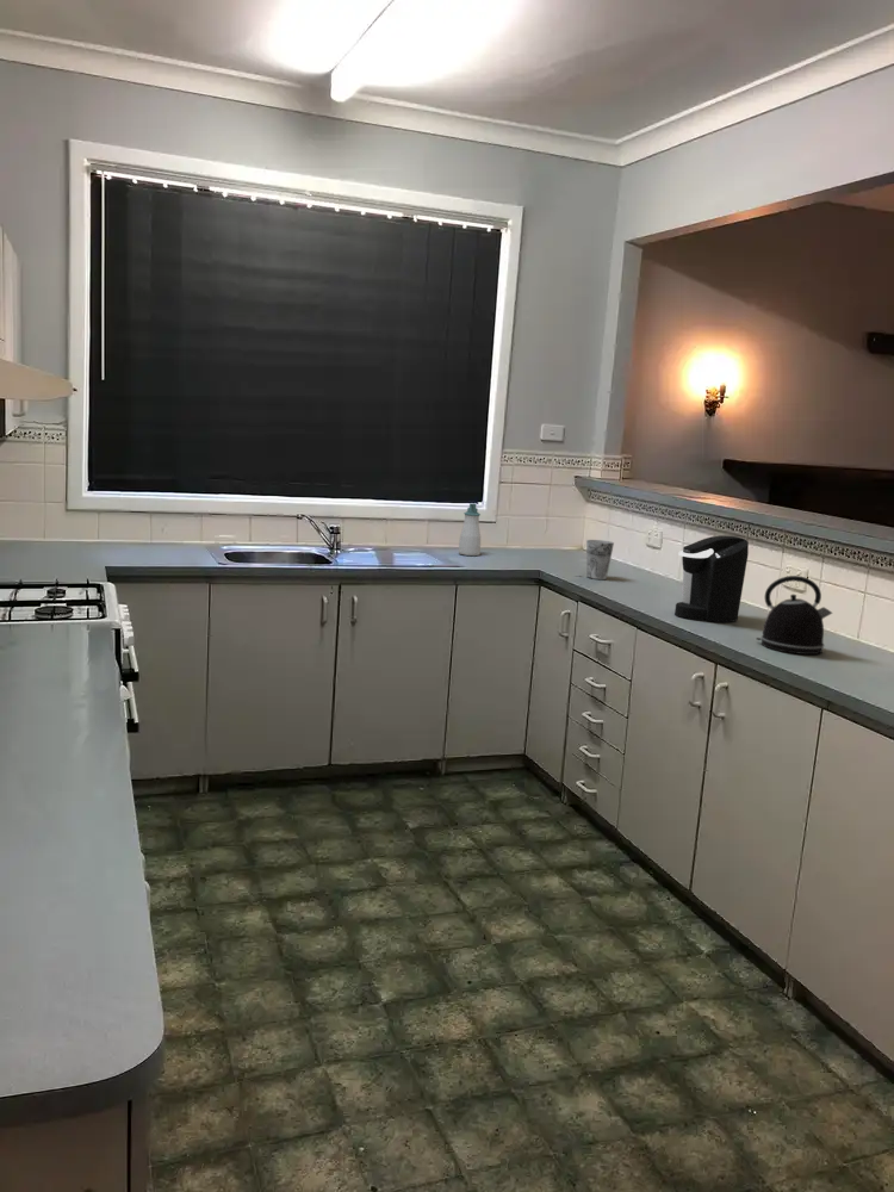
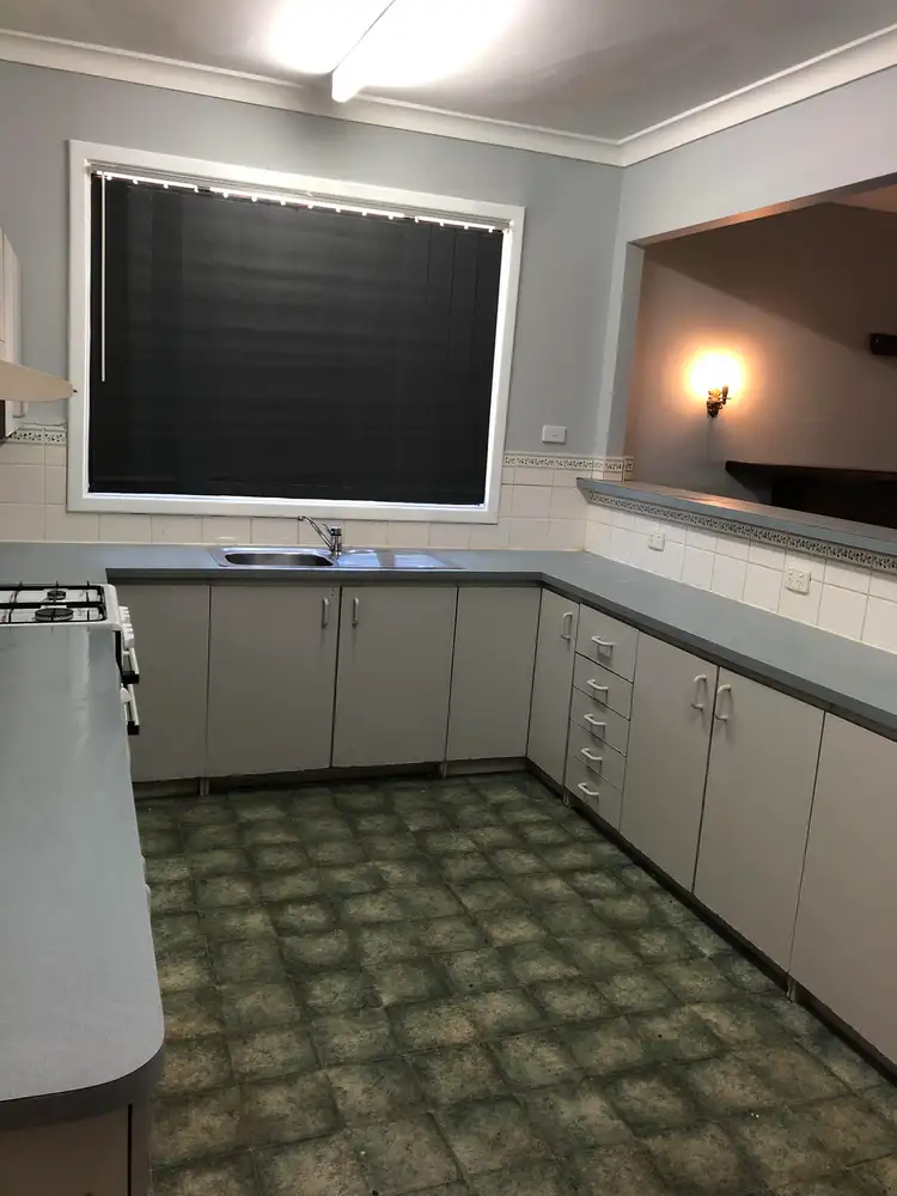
- cup [585,539,615,581]
- coffee maker [673,534,750,623]
- kettle [755,575,833,656]
- soap bottle [458,502,482,557]
